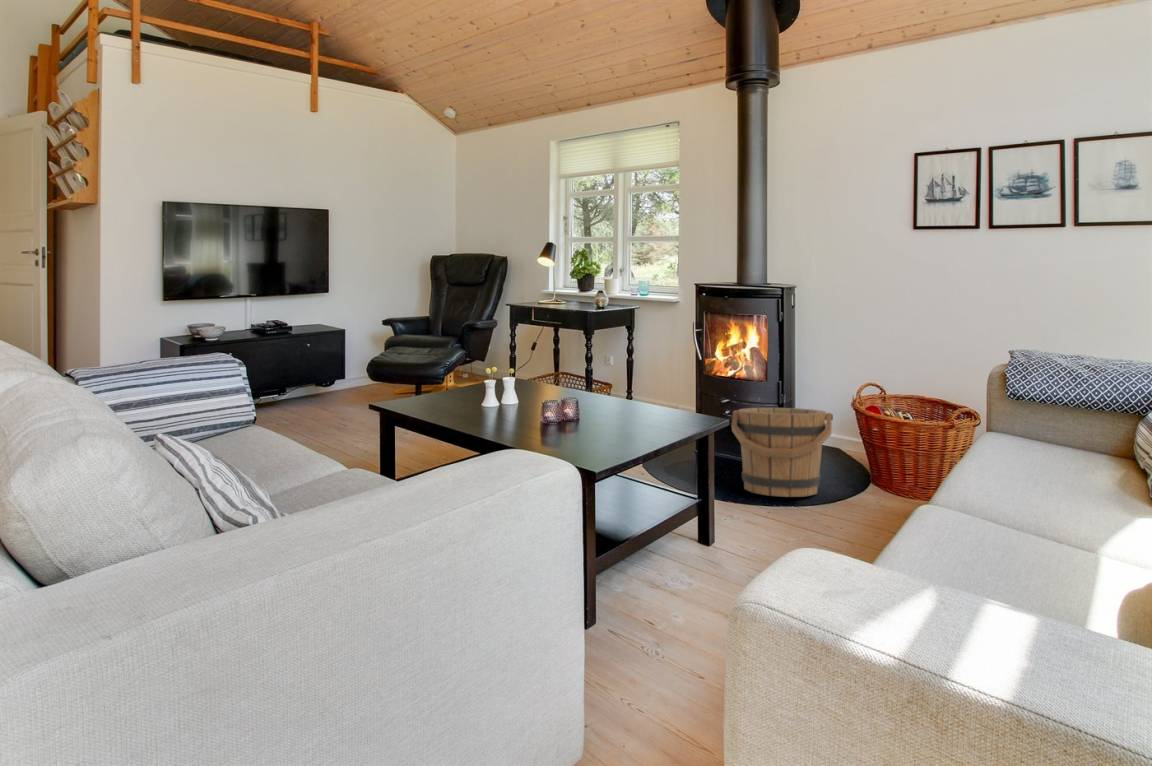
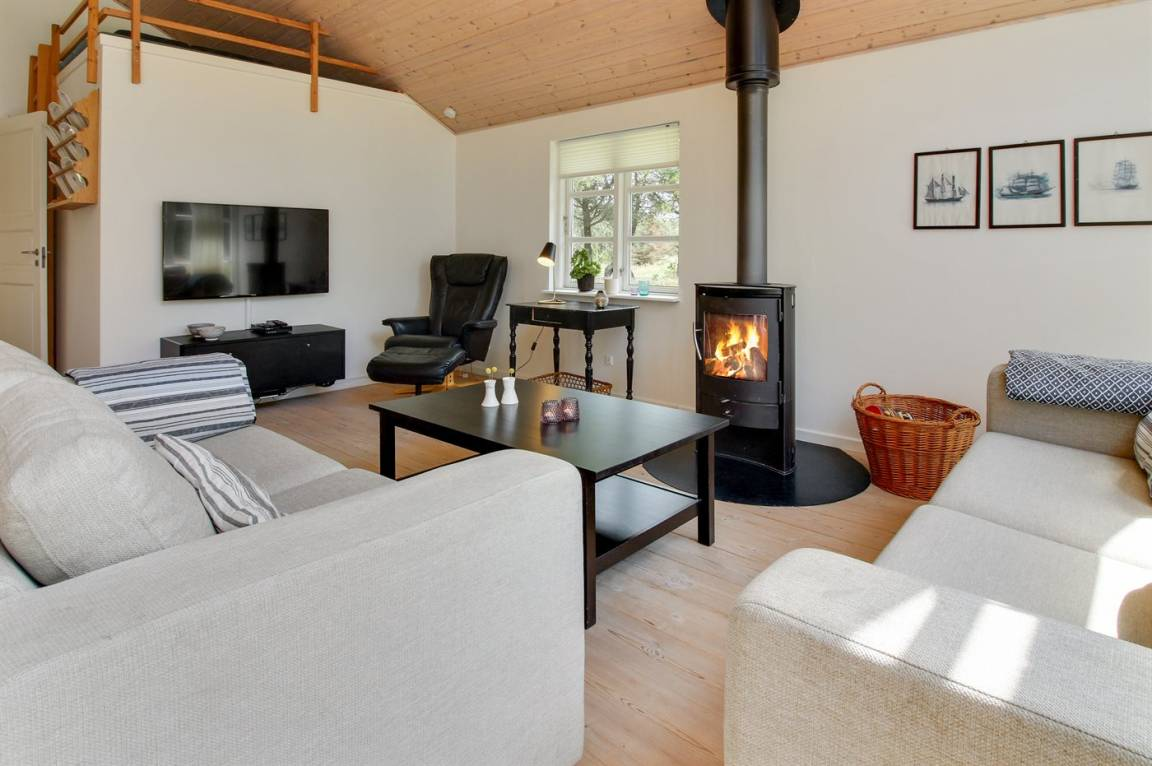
- bucket [730,407,834,498]
